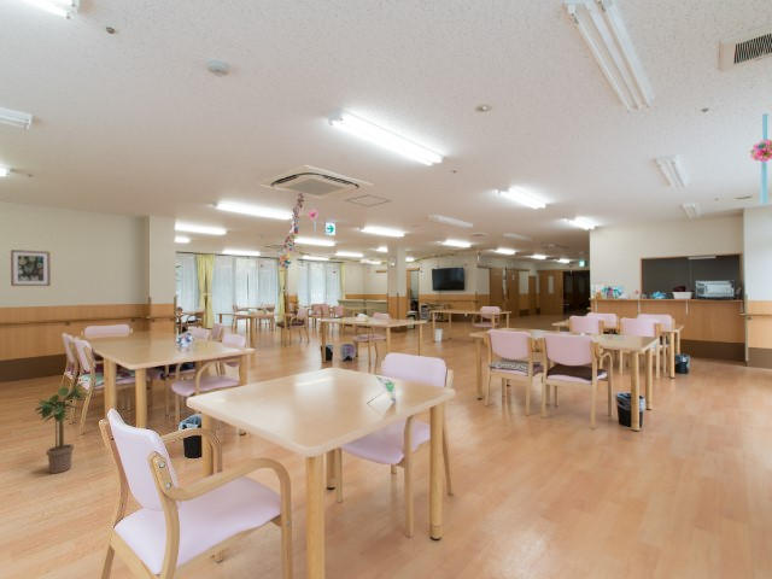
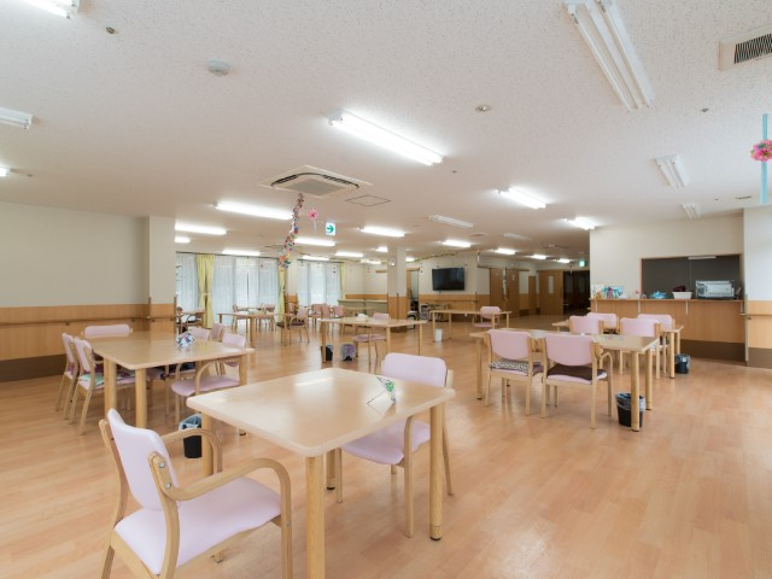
- potted plant [34,381,90,475]
- wall art [10,248,52,287]
